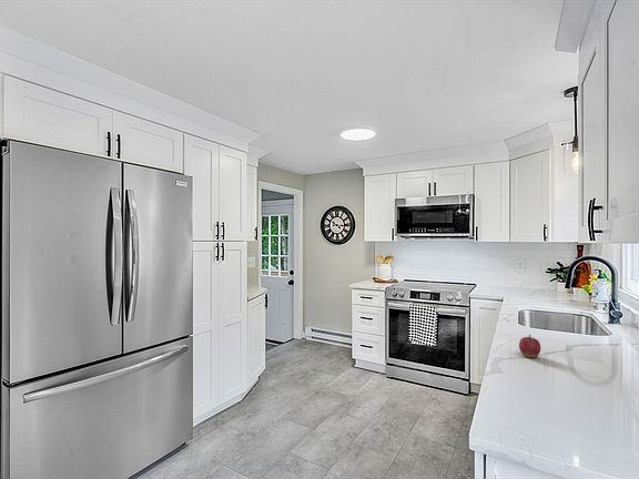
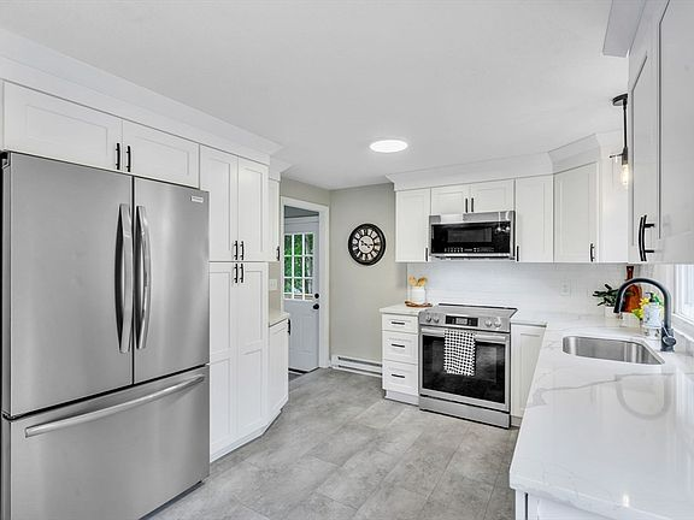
- apple [518,334,541,359]
